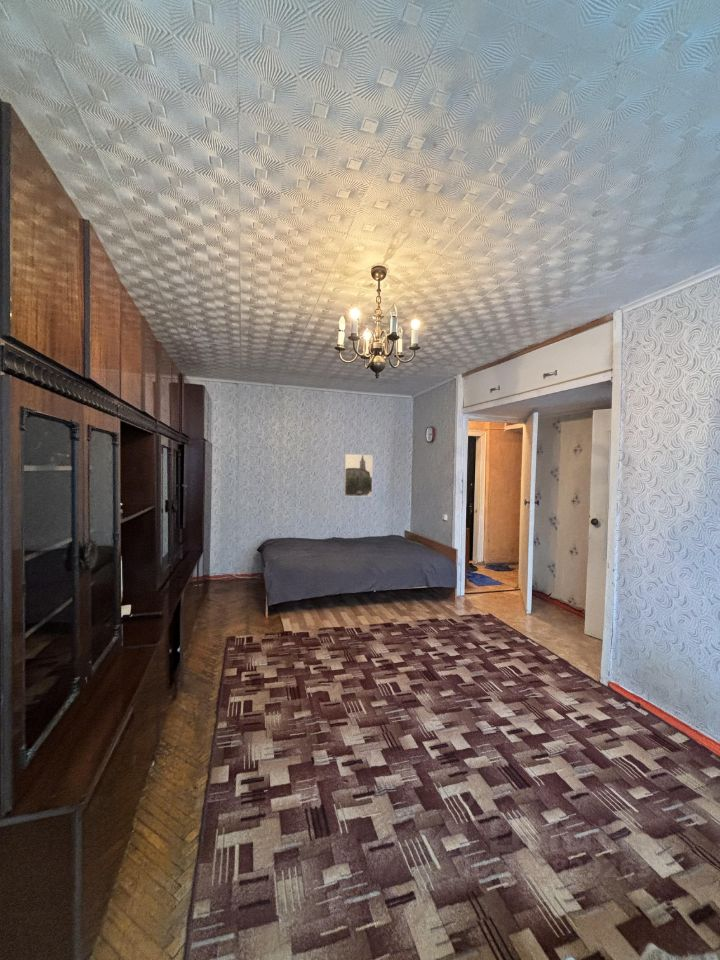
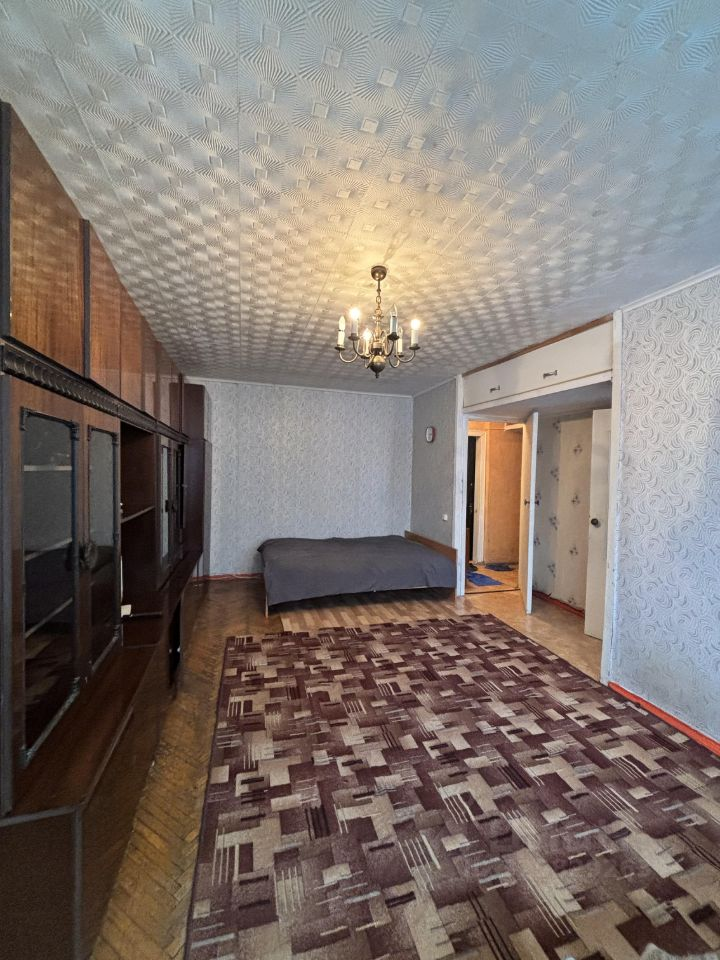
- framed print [343,453,374,497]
